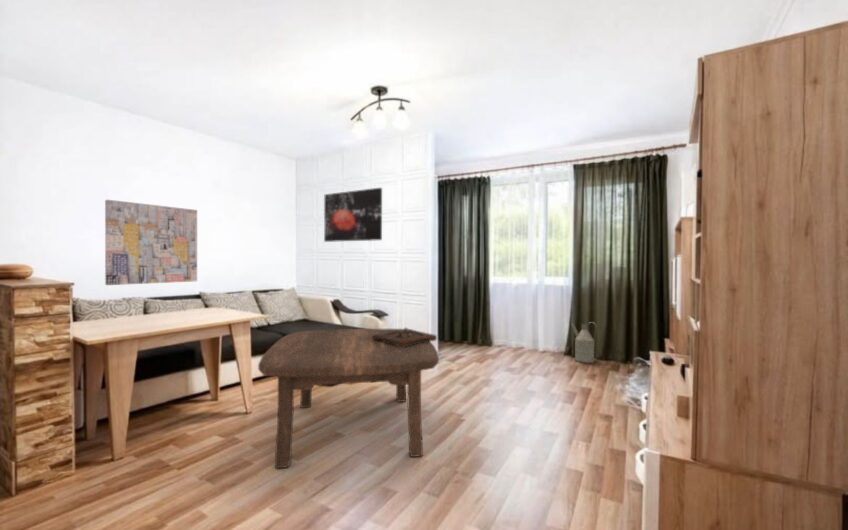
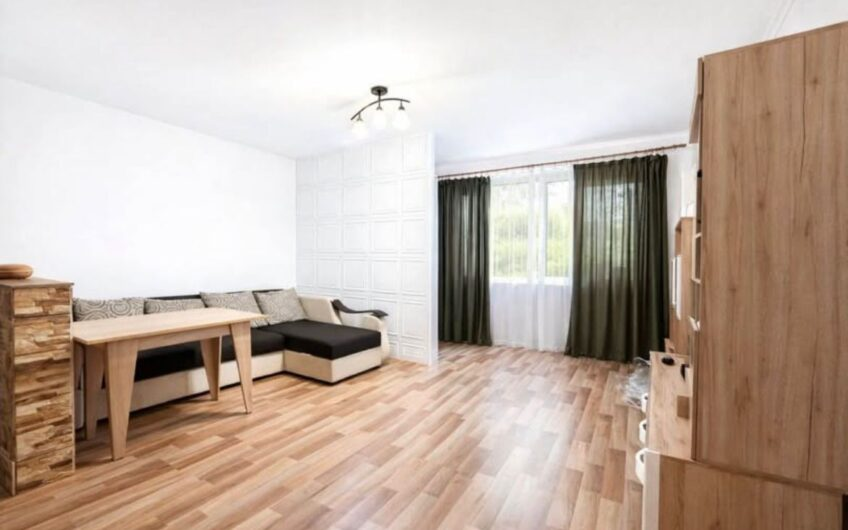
- wooden tray [372,327,438,348]
- coffee table [257,328,440,469]
- wall art [104,199,198,286]
- wall art [323,187,383,243]
- watering can [570,321,598,364]
